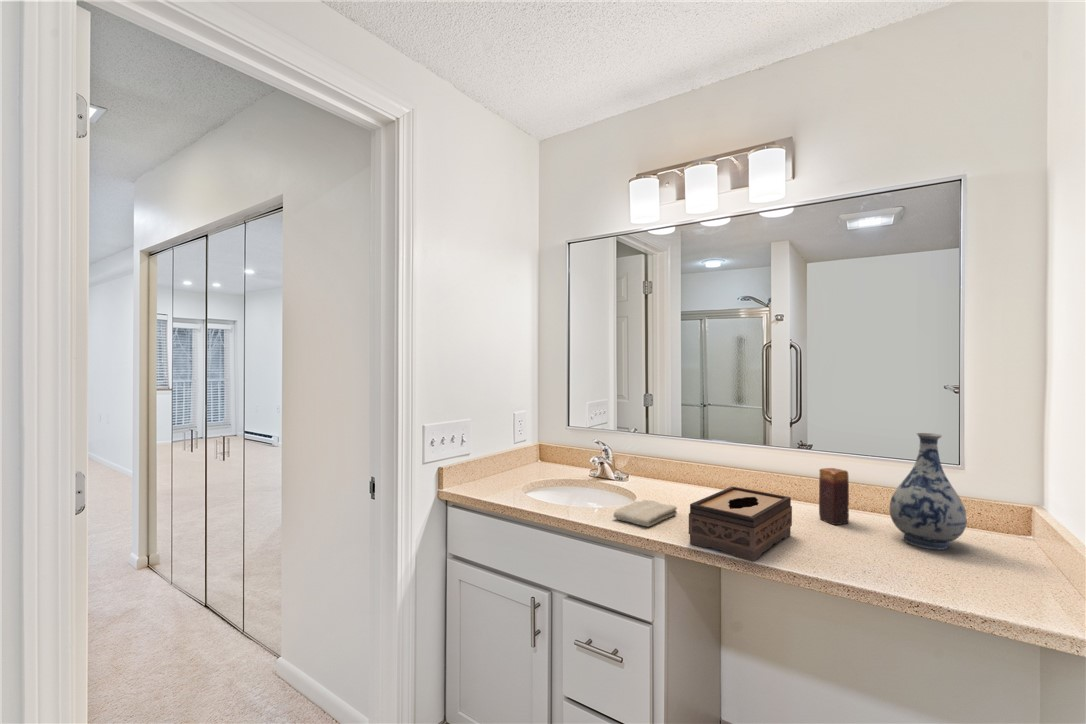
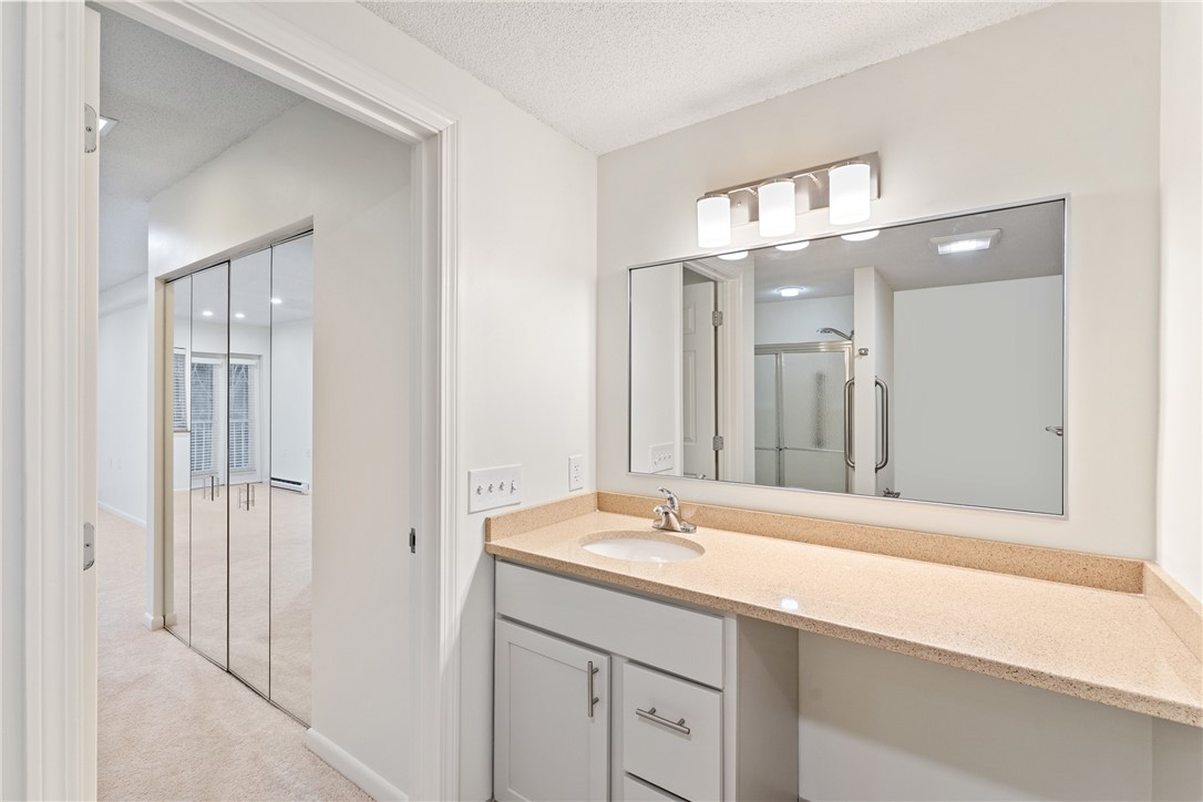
- tissue box [688,486,793,562]
- candle [818,467,850,526]
- washcloth [612,499,678,528]
- vase [889,432,968,550]
